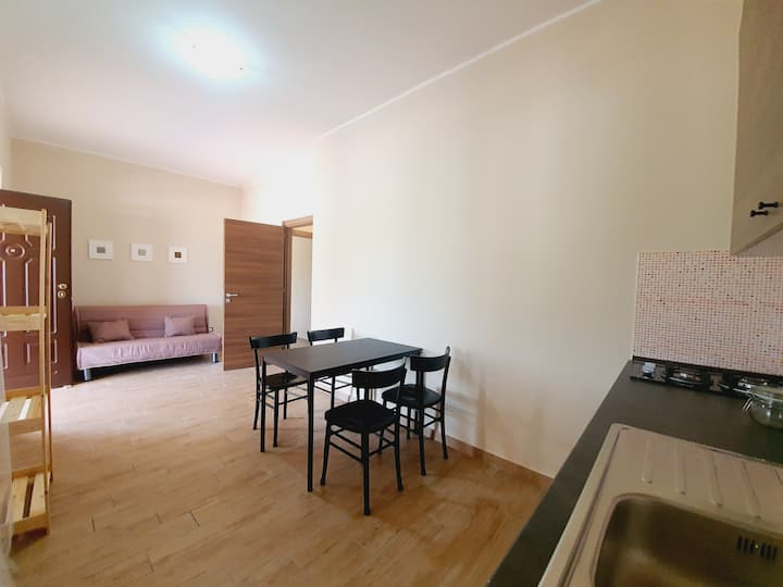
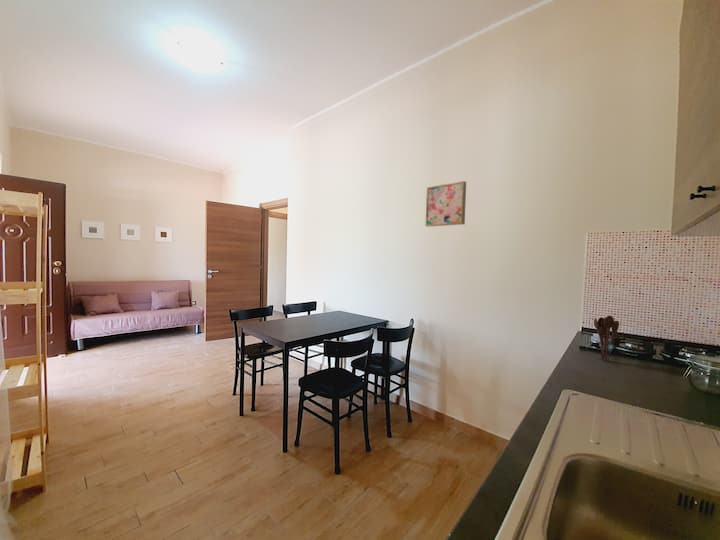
+ utensil holder [593,315,620,362]
+ wall art [425,180,467,228]
